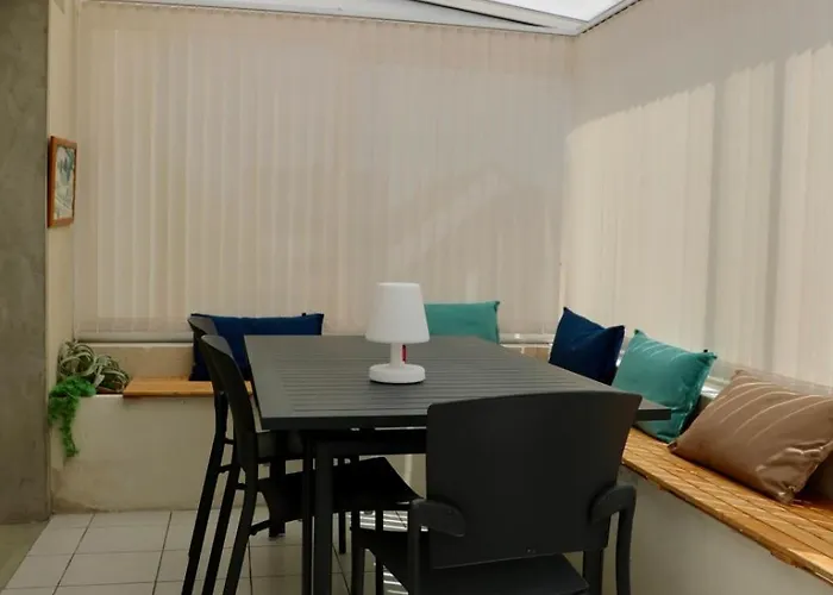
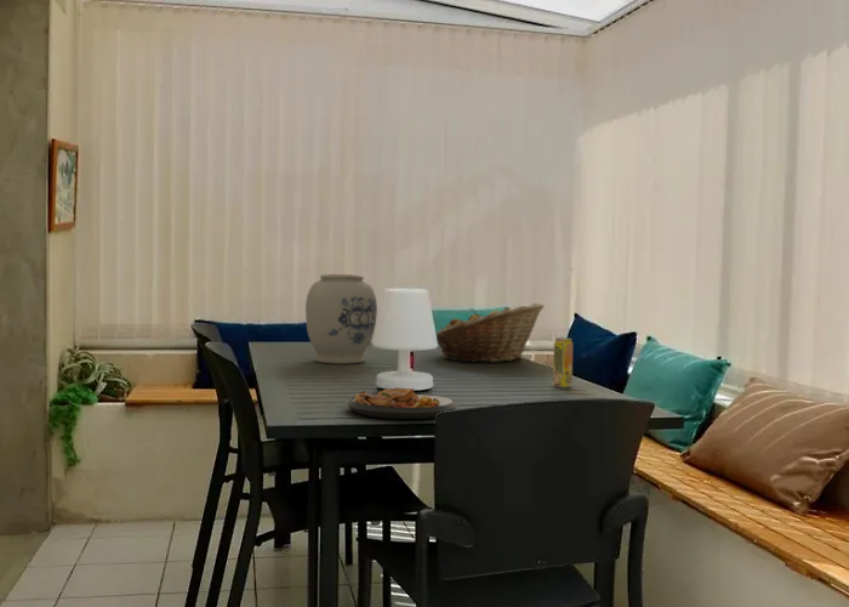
+ plate [346,387,458,420]
+ vase [304,273,378,364]
+ beverage can [552,336,574,388]
+ fruit basket [435,302,546,363]
